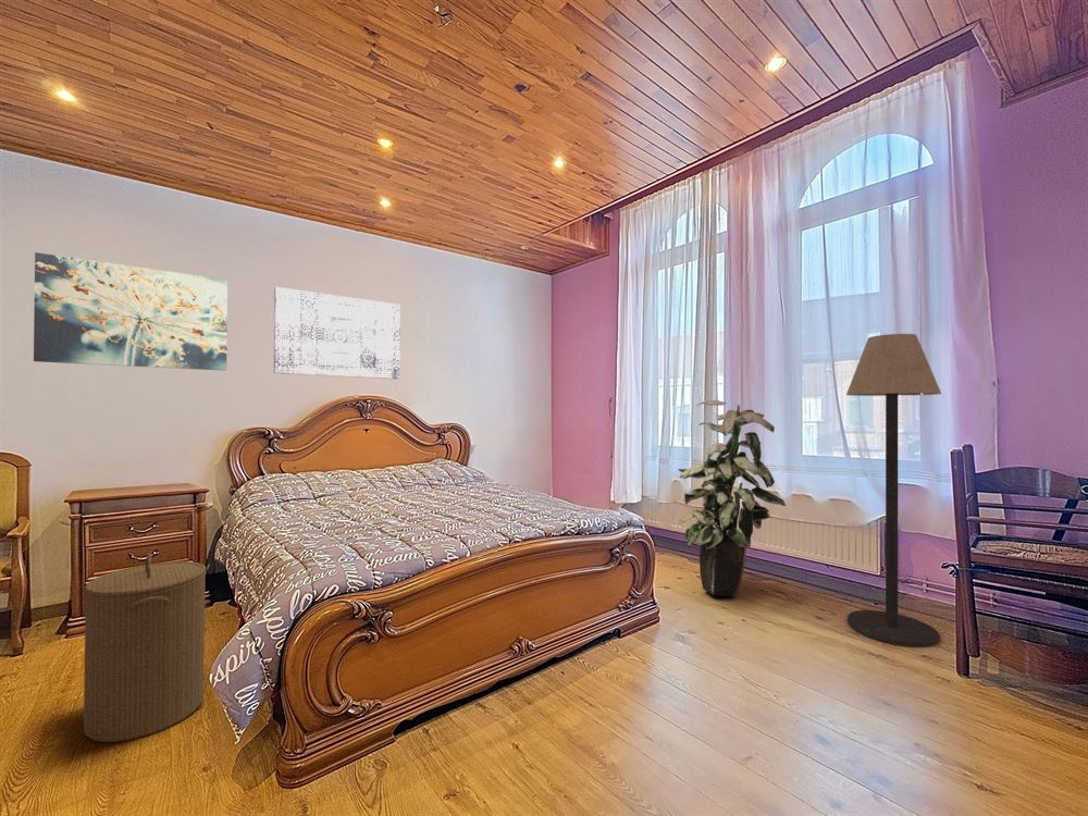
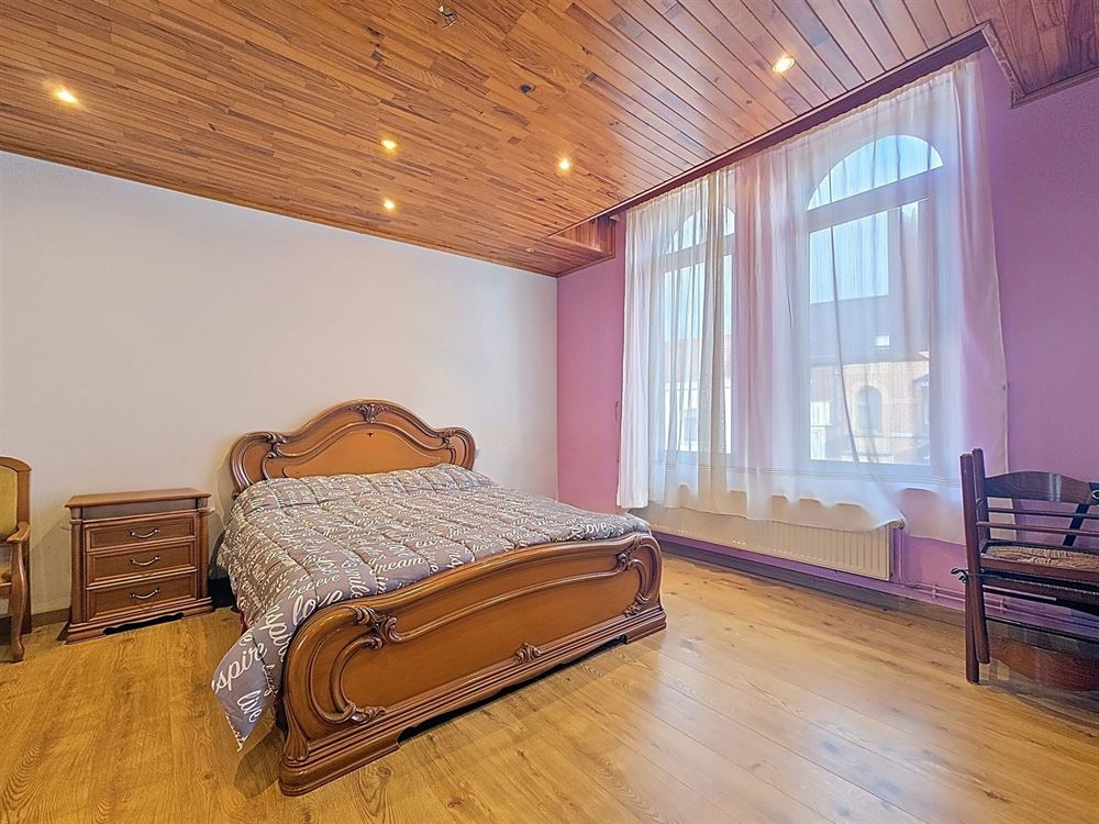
- floor lamp [845,333,942,648]
- wall art [273,286,401,380]
- laundry hamper [83,553,207,743]
- wall art [33,251,228,372]
- indoor plant [677,399,787,598]
